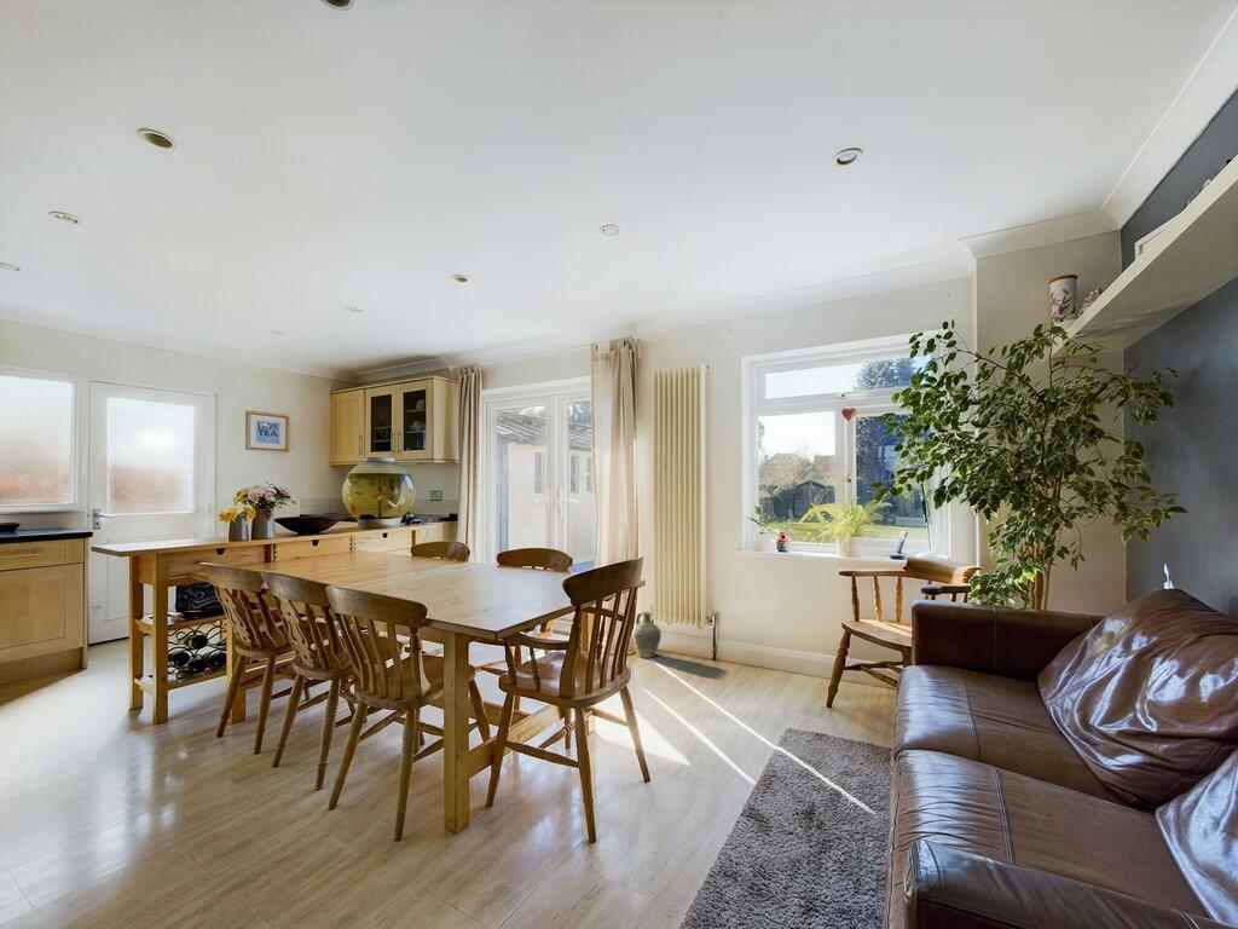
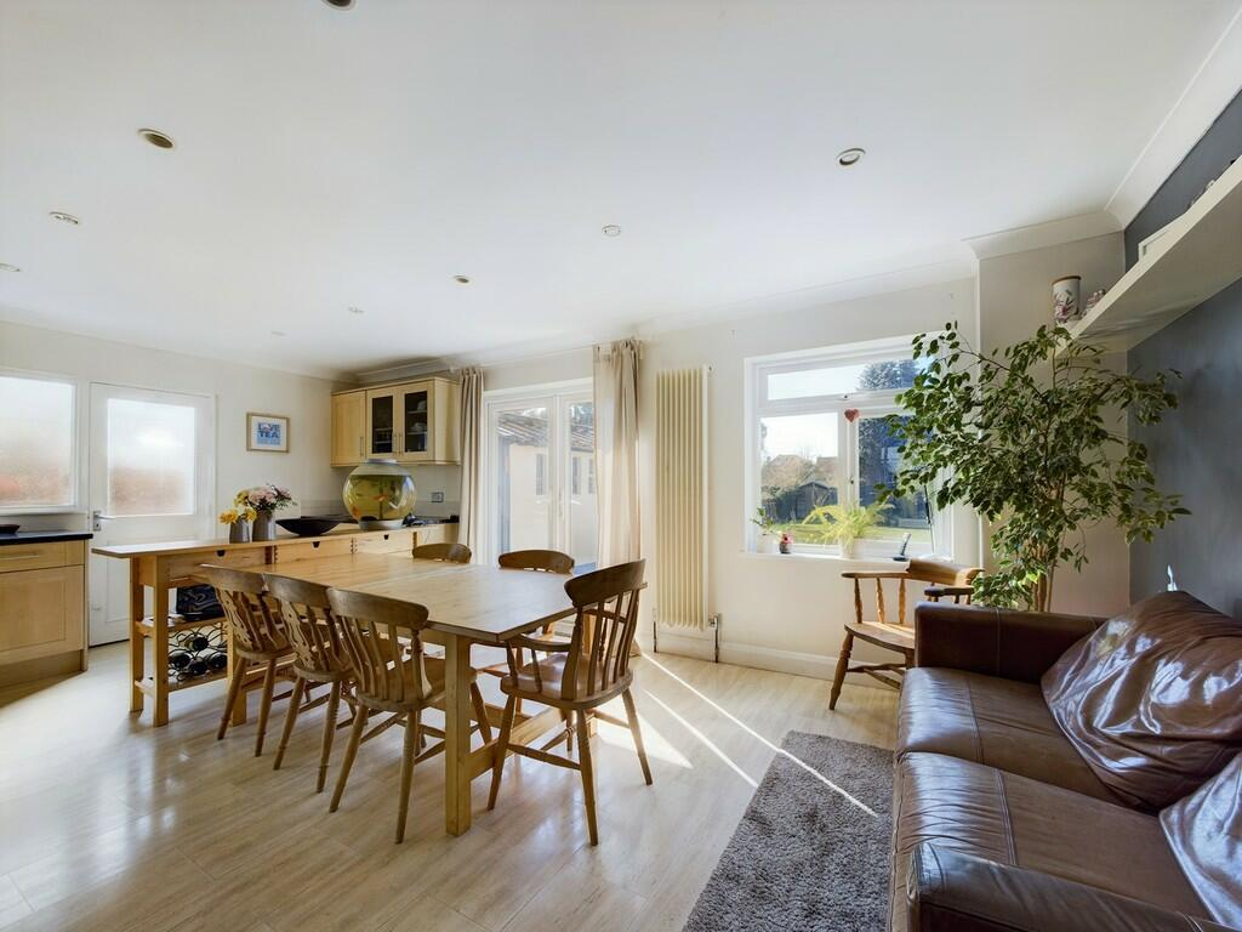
- ceramic jug [632,611,663,659]
